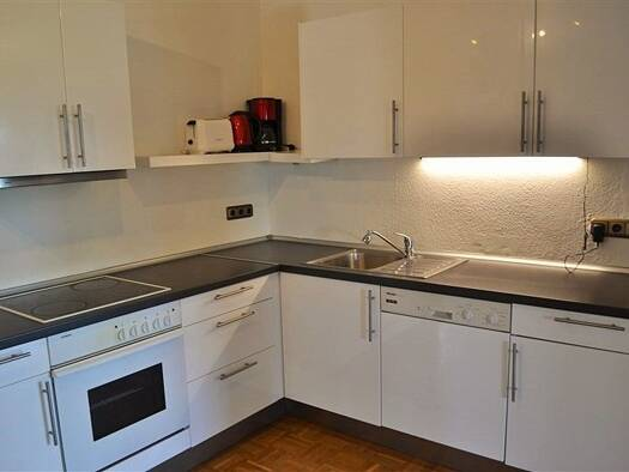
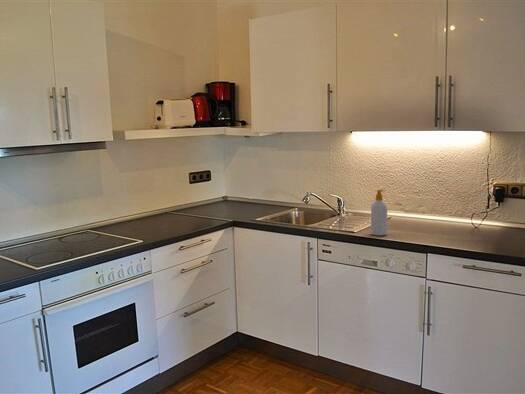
+ soap bottle [370,188,388,236]
